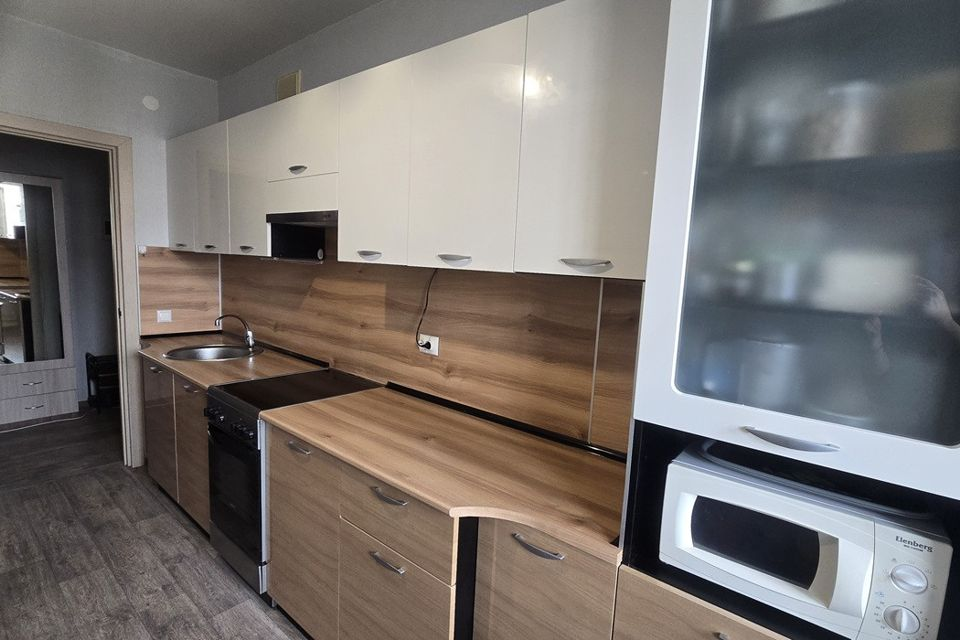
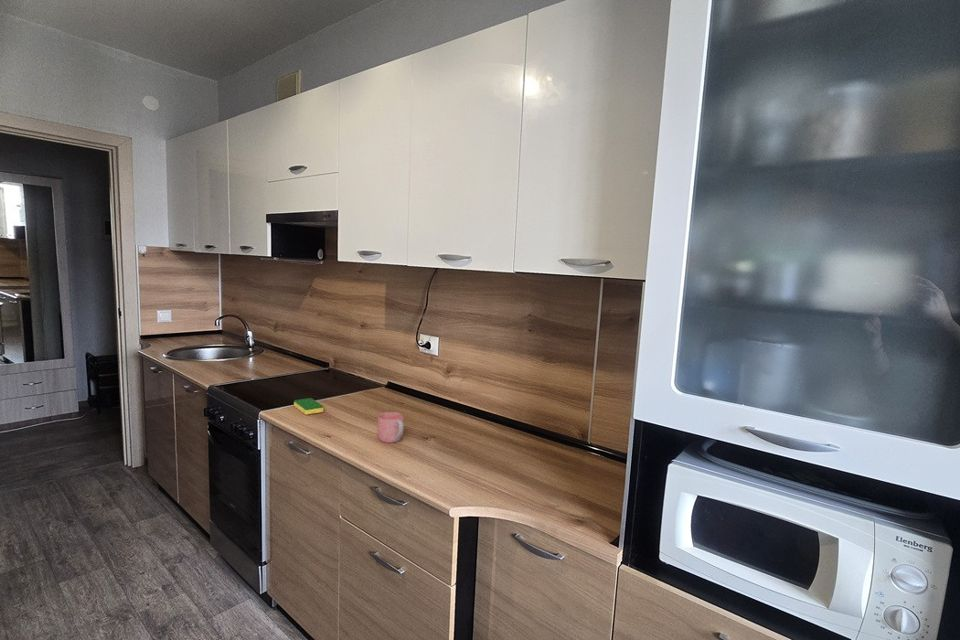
+ dish sponge [293,397,324,416]
+ mug [377,411,404,444]
